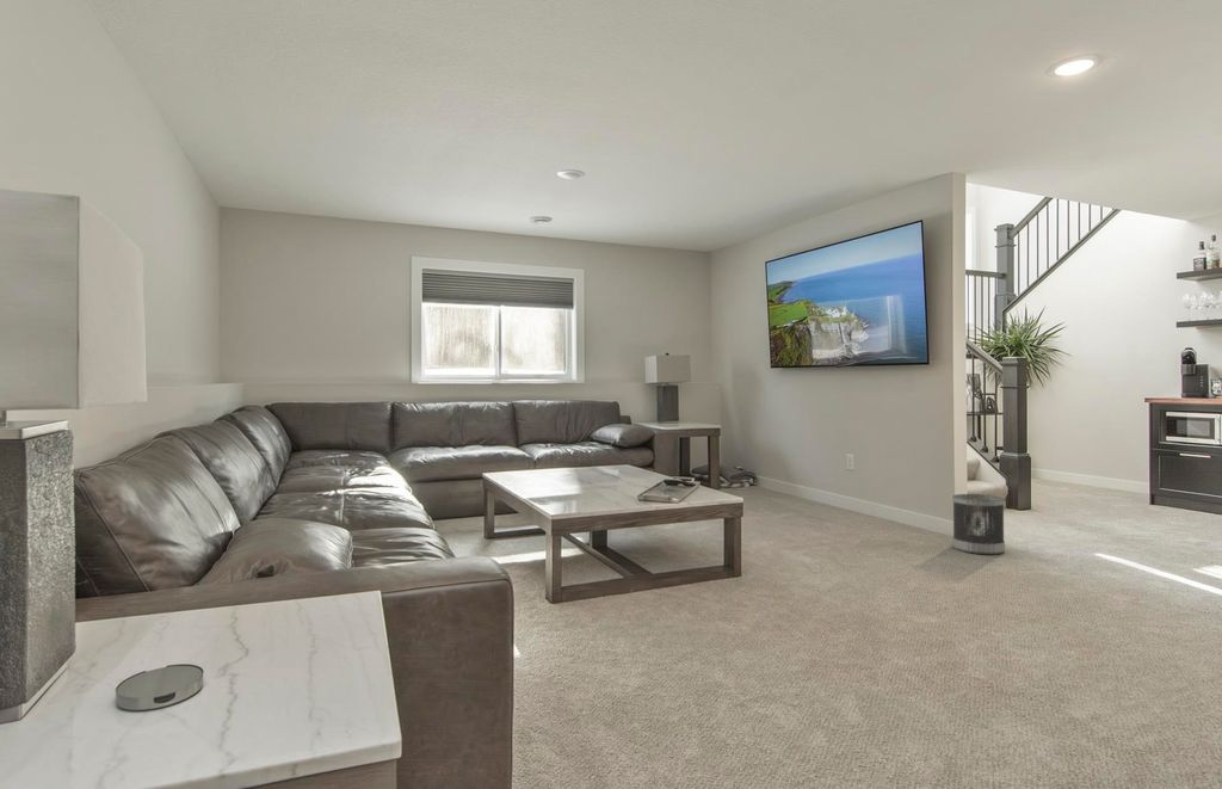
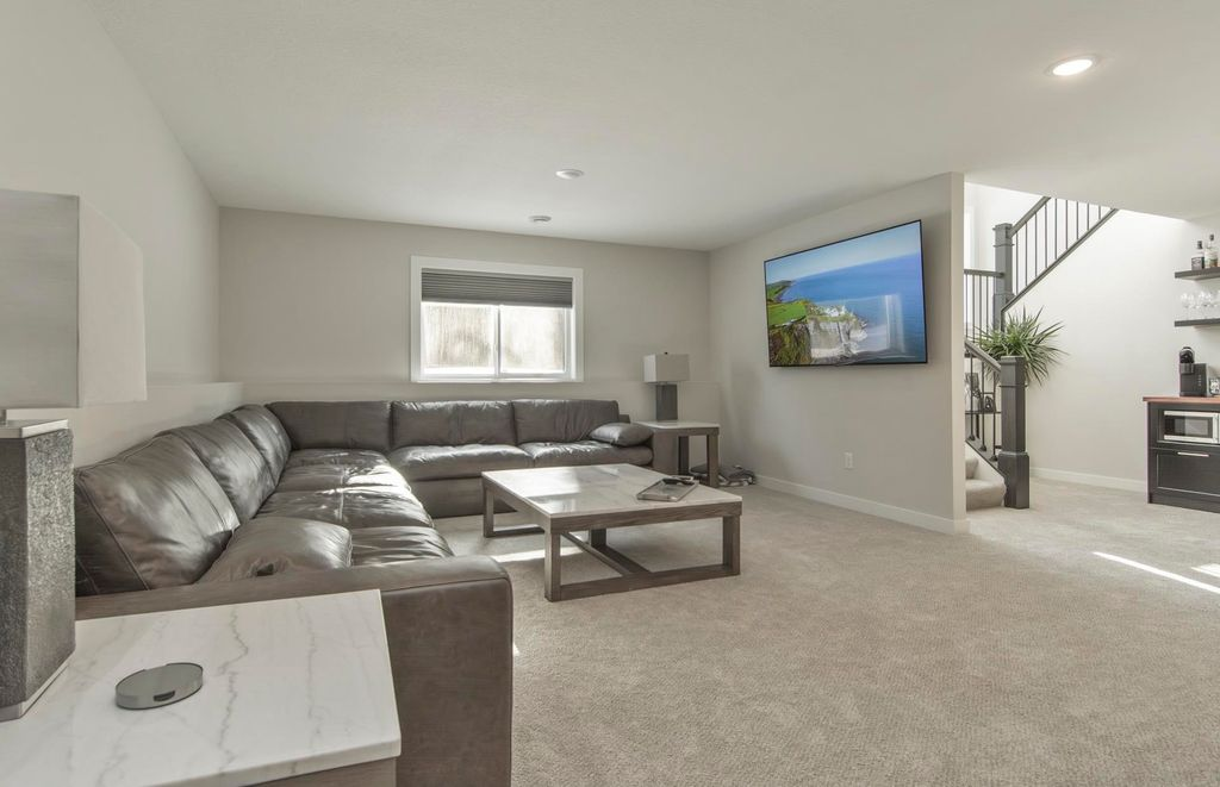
- wastebasket [951,493,1006,556]
